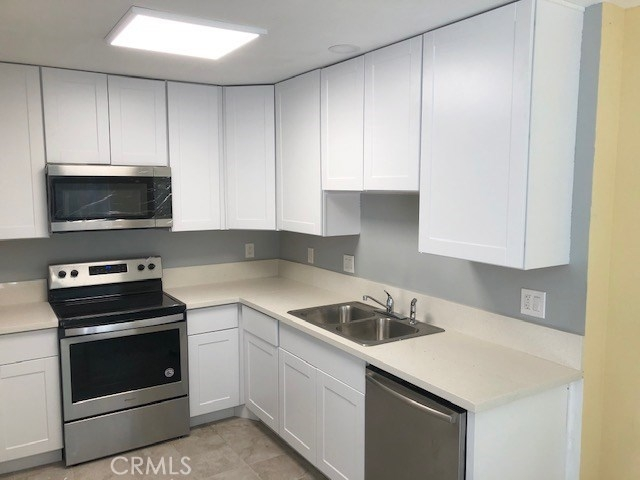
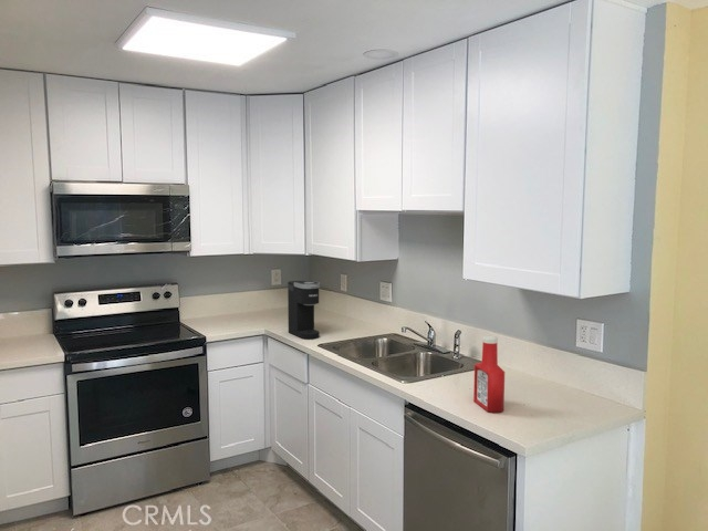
+ coffee maker [287,280,321,340]
+ soap bottle [472,335,506,414]
